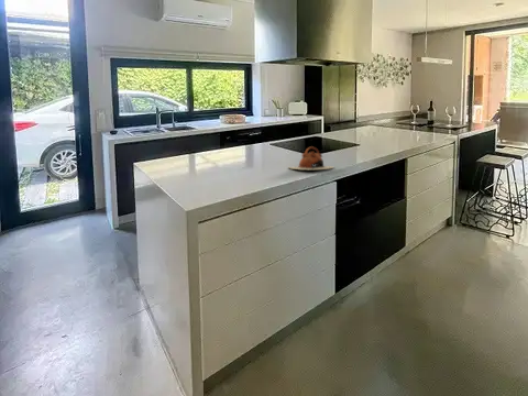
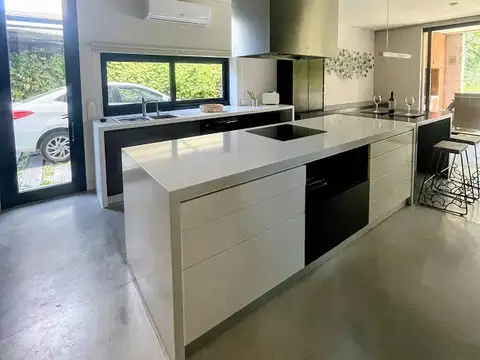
- teapot [287,145,334,170]
